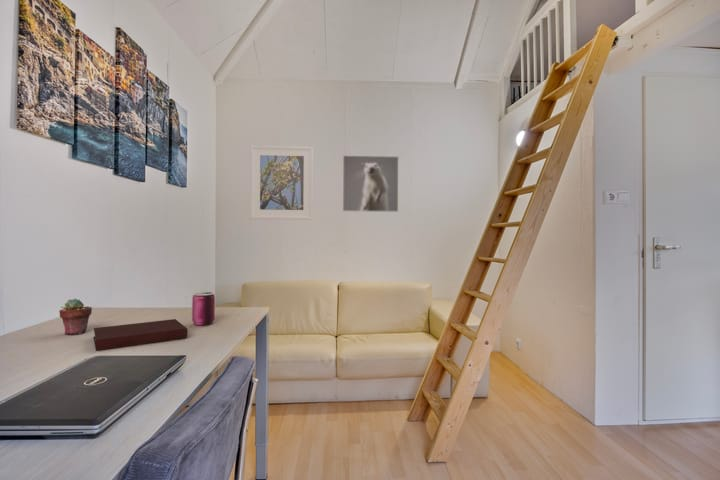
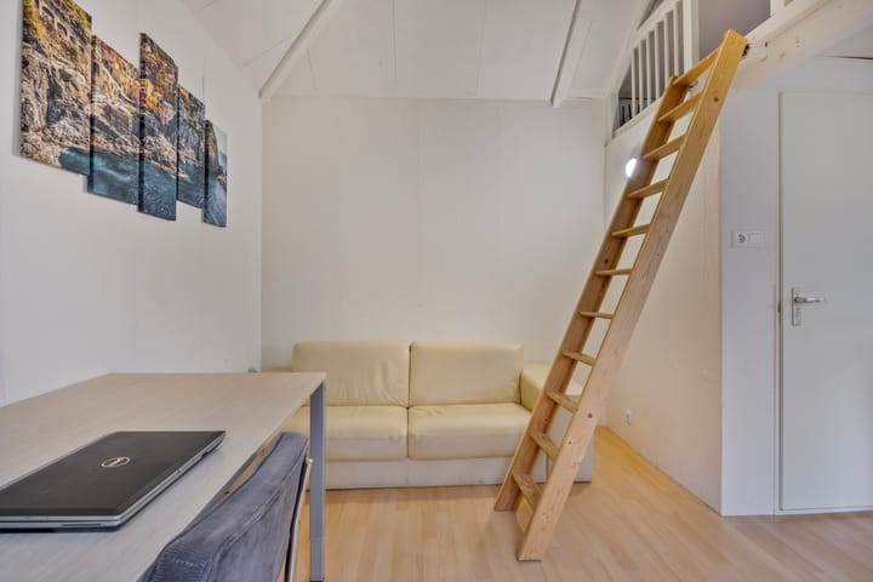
- can [191,291,216,326]
- notebook [93,318,188,351]
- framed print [249,144,314,221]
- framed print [342,154,400,213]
- potted succulent [58,298,93,335]
